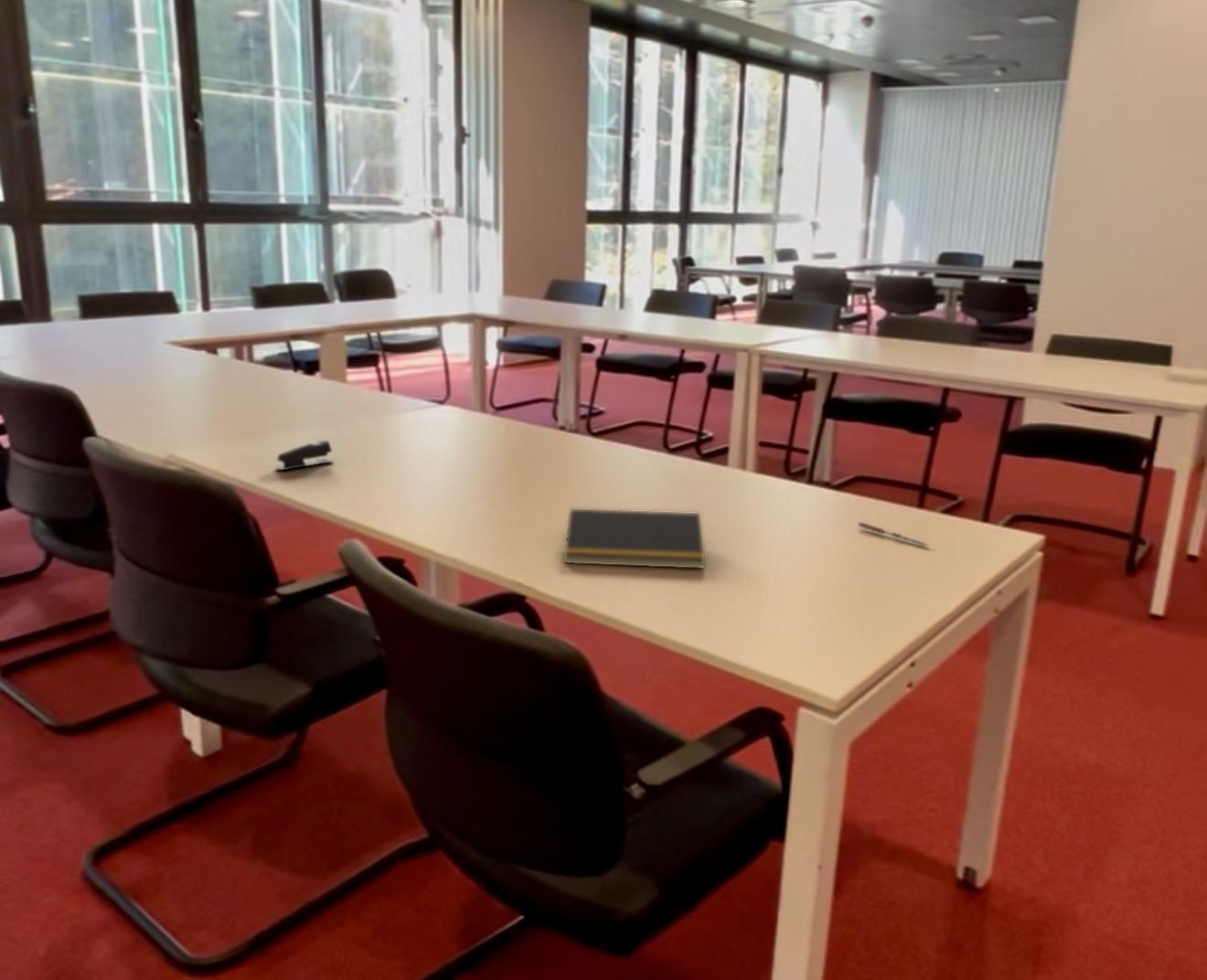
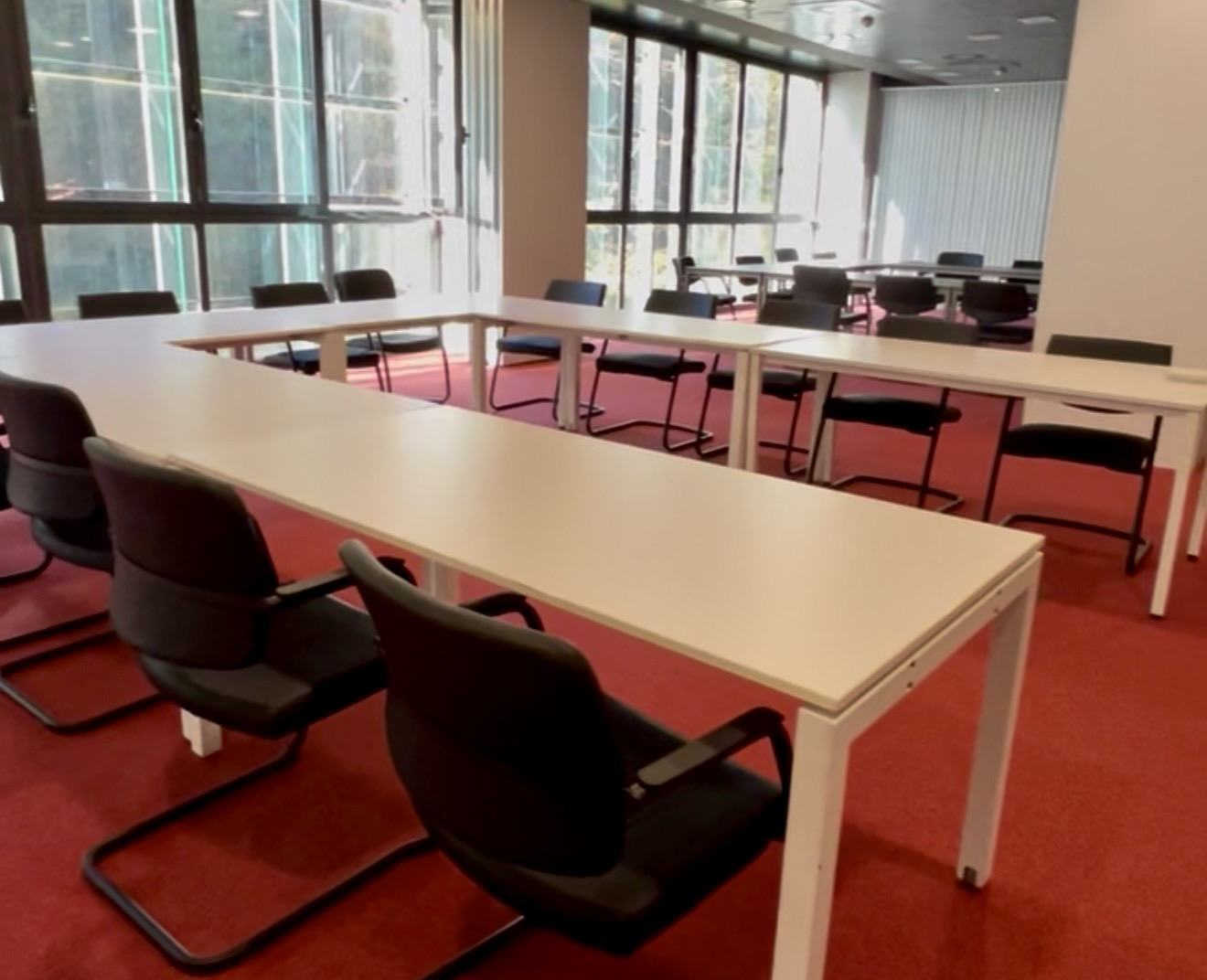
- pen [857,521,929,548]
- stapler [274,439,335,471]
- notepad [563,508,706,570]
